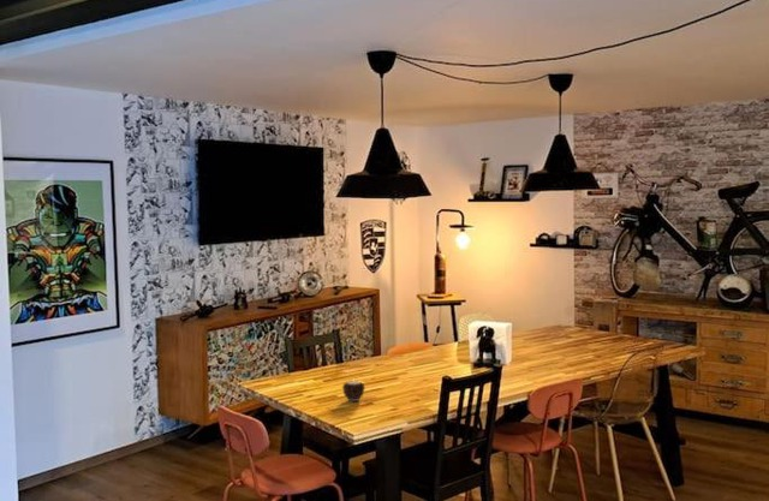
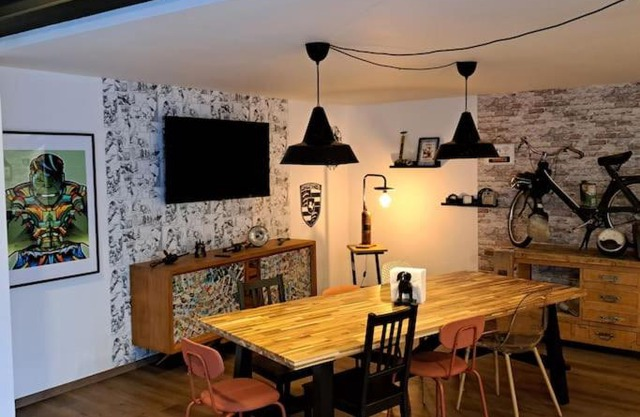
- candle [341,380,366,402]
